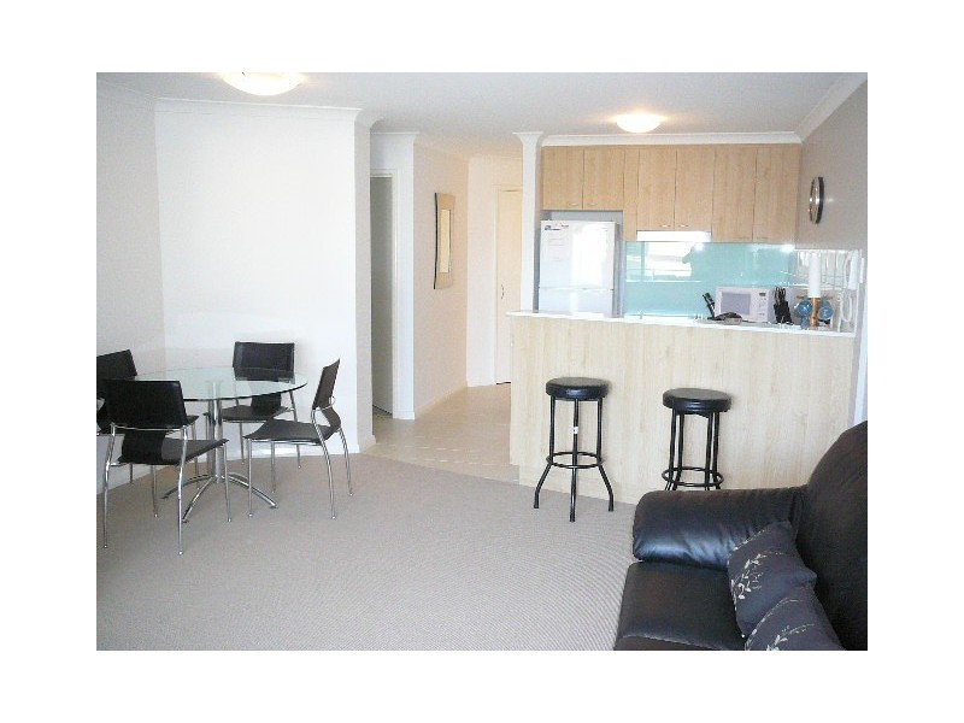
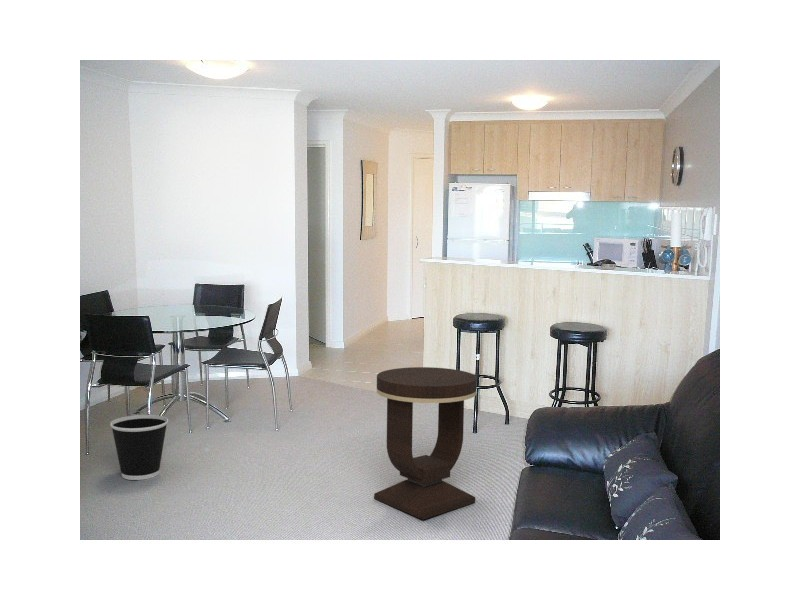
+ wastebasket [109,414,169,481]
+ side table [373,366,478,521]
